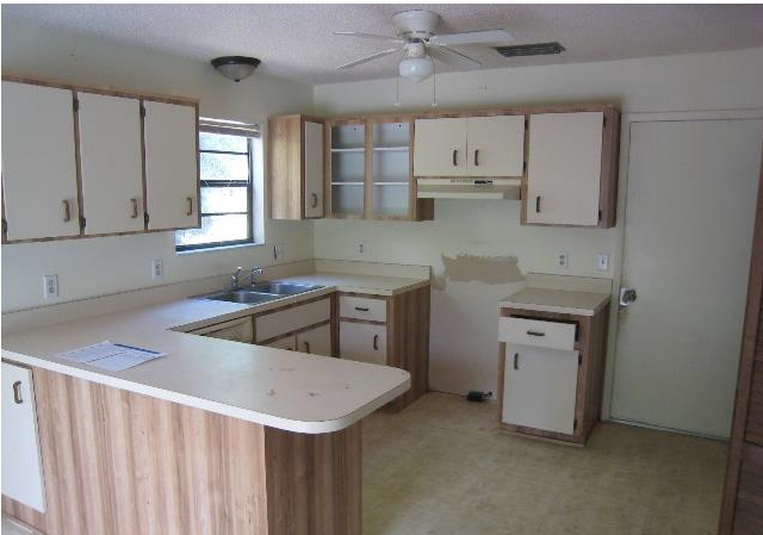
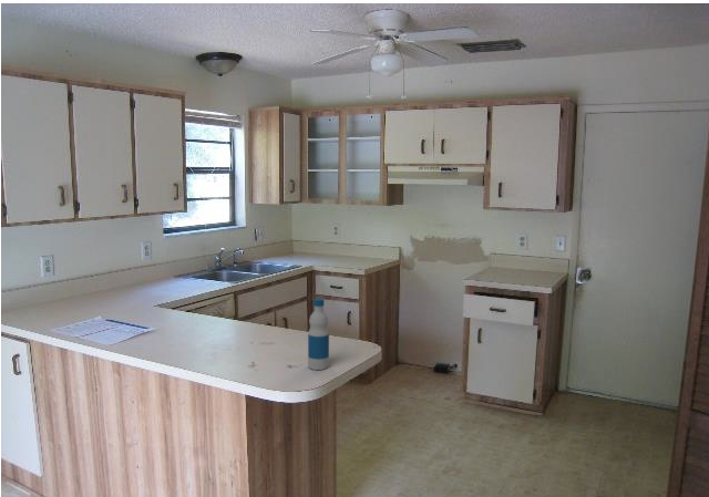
+ bottle [307,298,330,371]
